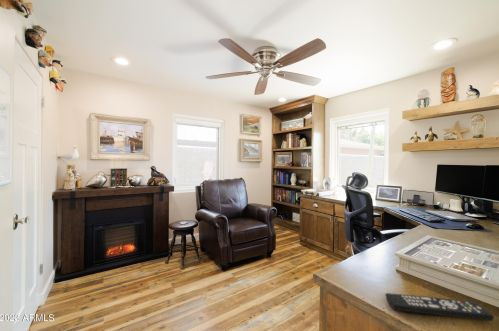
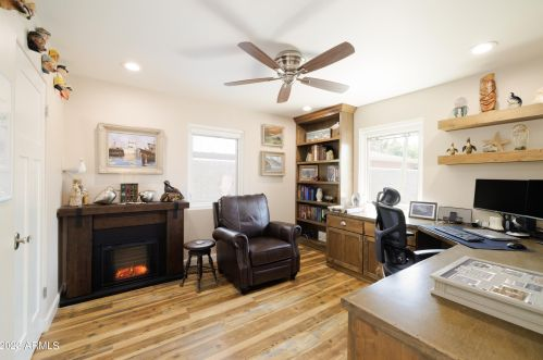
- remote control [384,292,495,322]
